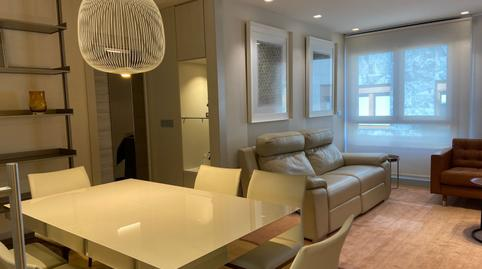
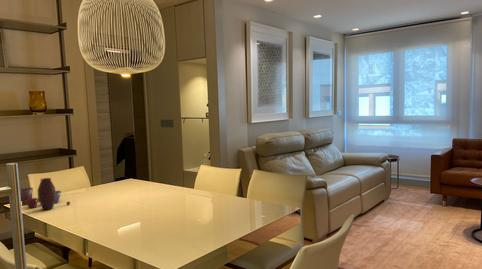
+ pottery set [20,177,71,211]
